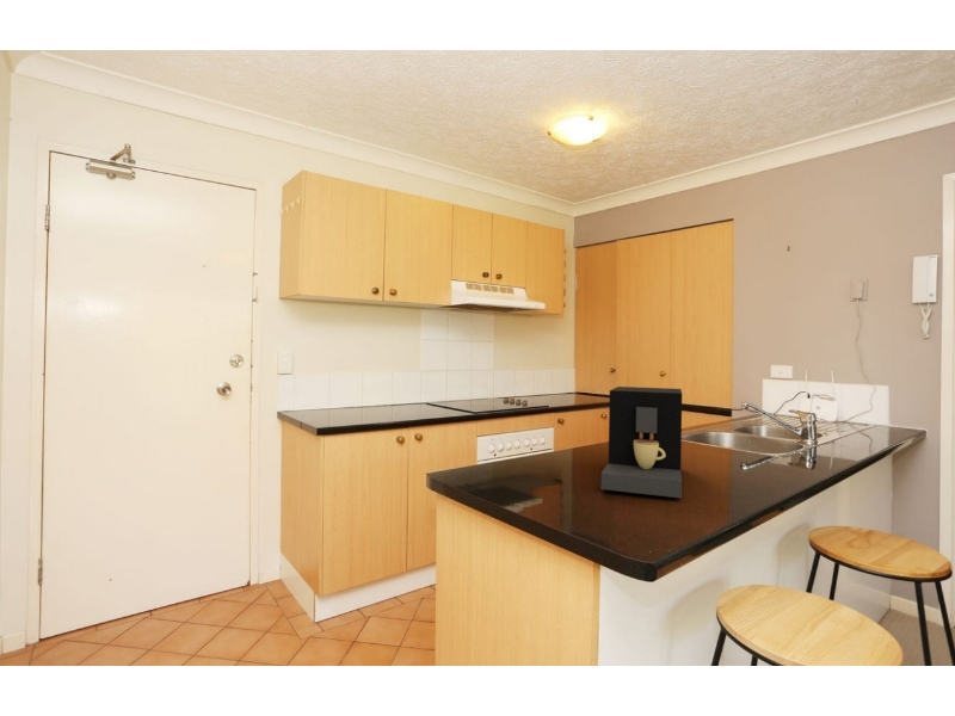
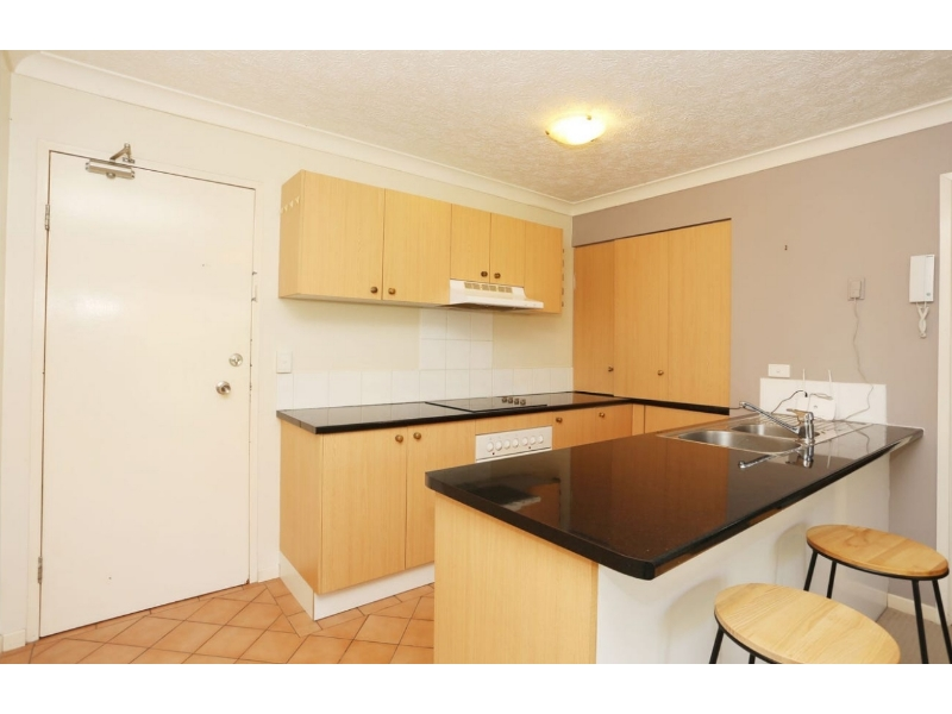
- coffee maker [600,385,683,499]
